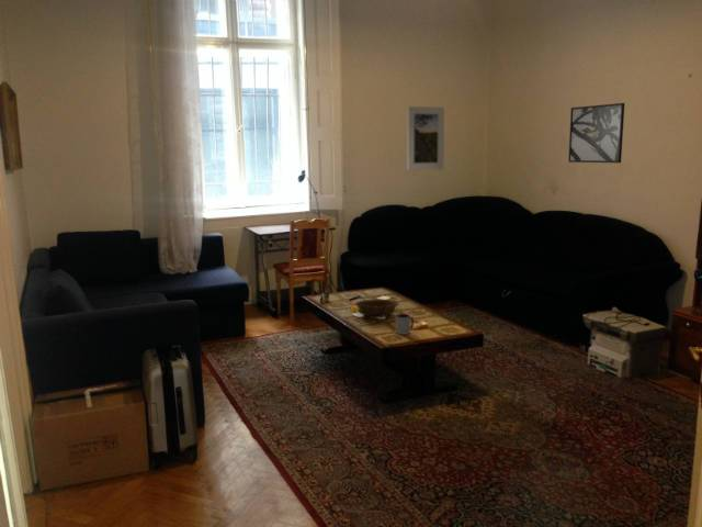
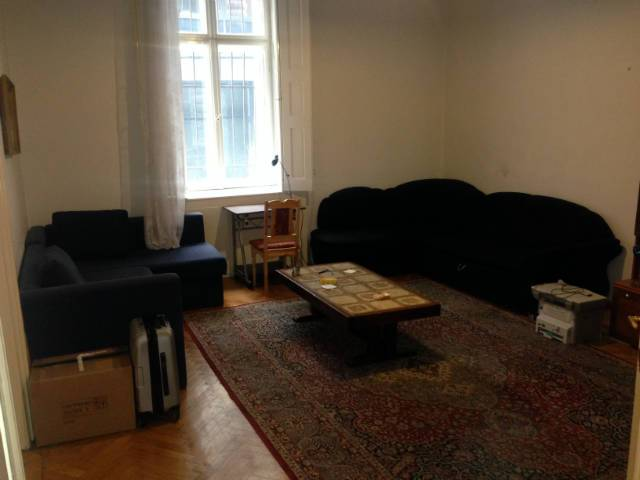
- decorative bowl [354,299,400,319]
- mug [395,313,415,336]
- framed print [567,102,625,164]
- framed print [406,105,445,171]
